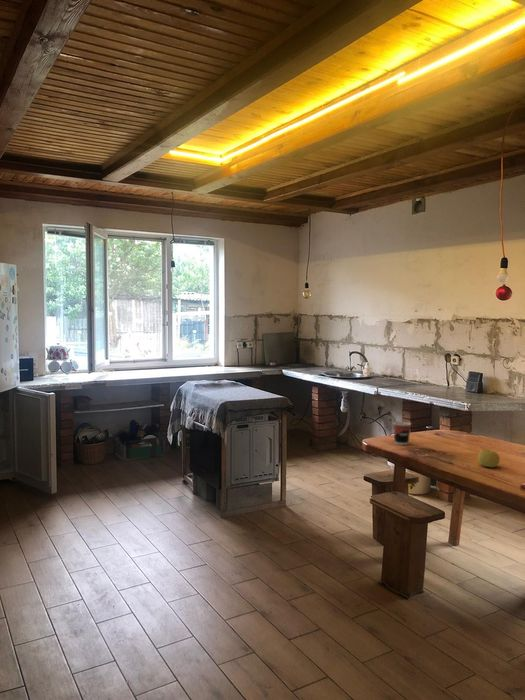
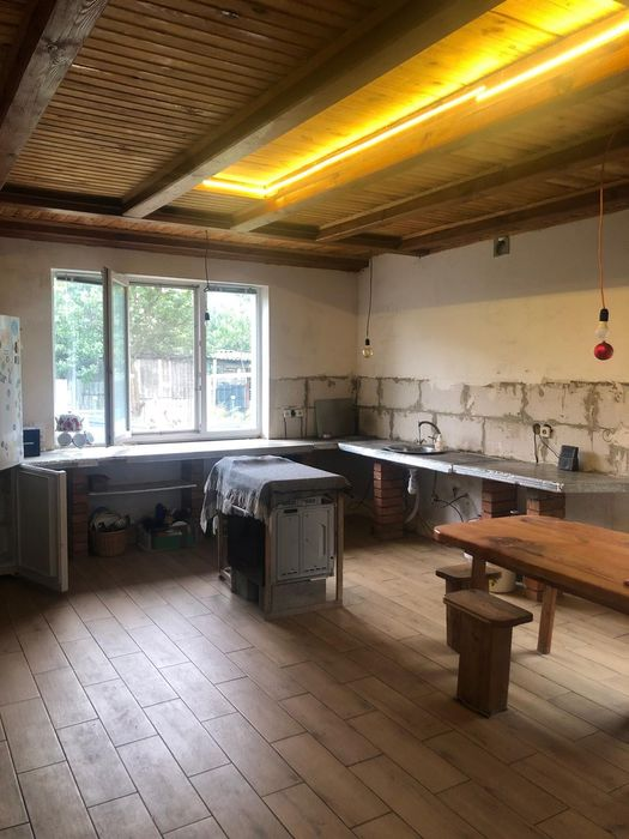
- fruit [477,449,501,468]
- cup [392,420,412,446]
